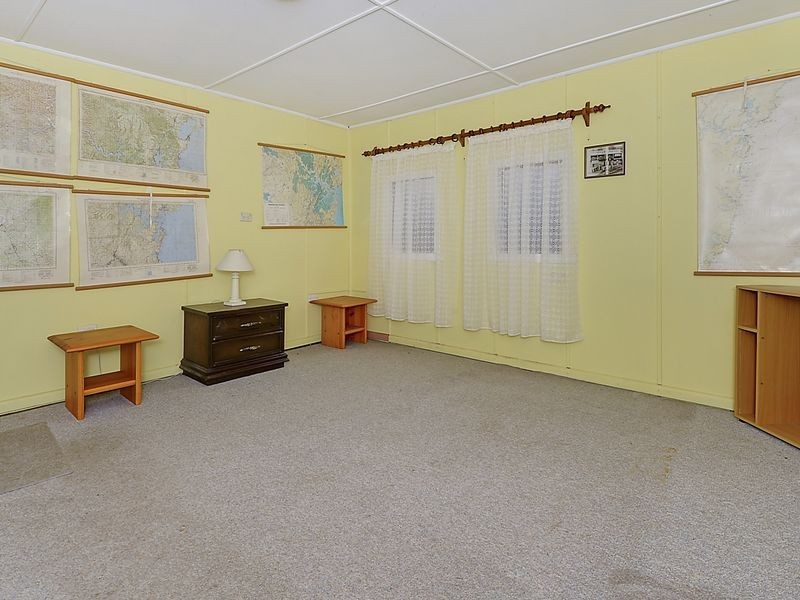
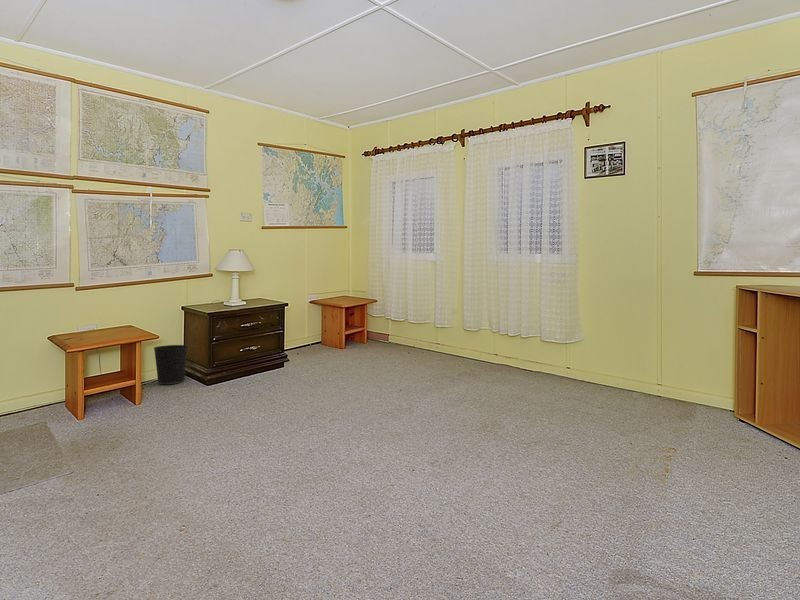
+ wastebasket [153,344,188,385]
